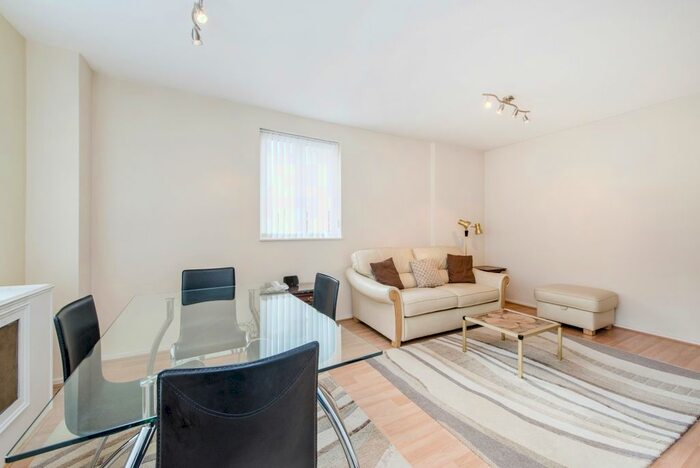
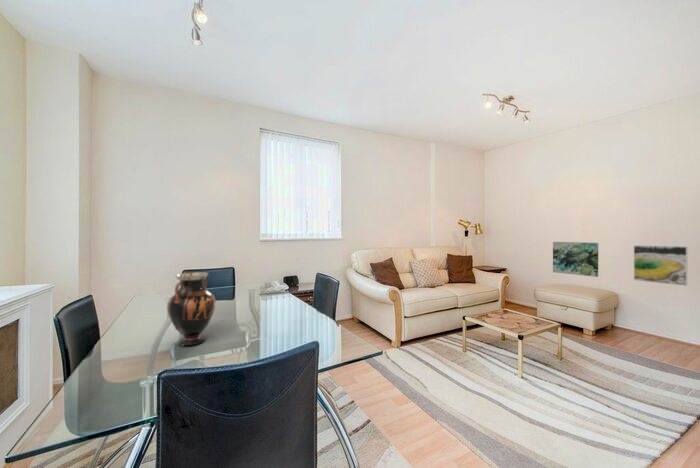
+ wall art [552,241,599,278]
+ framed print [633,244,689,287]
+ vase [166,271,217,347]
